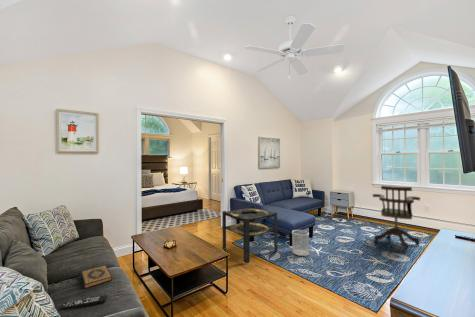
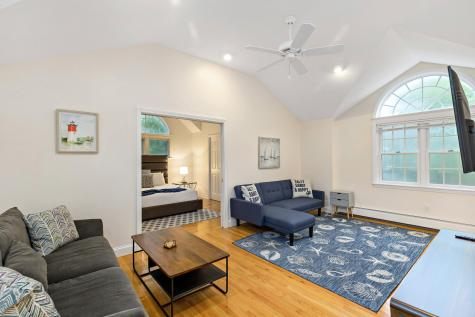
- hardback book [80,264,113,290]
- side table [222,206,278,264]
- remote control [59,294,108,312]
- office chair [372,185,421,252]
- wastebasket [291,229,310,257]
